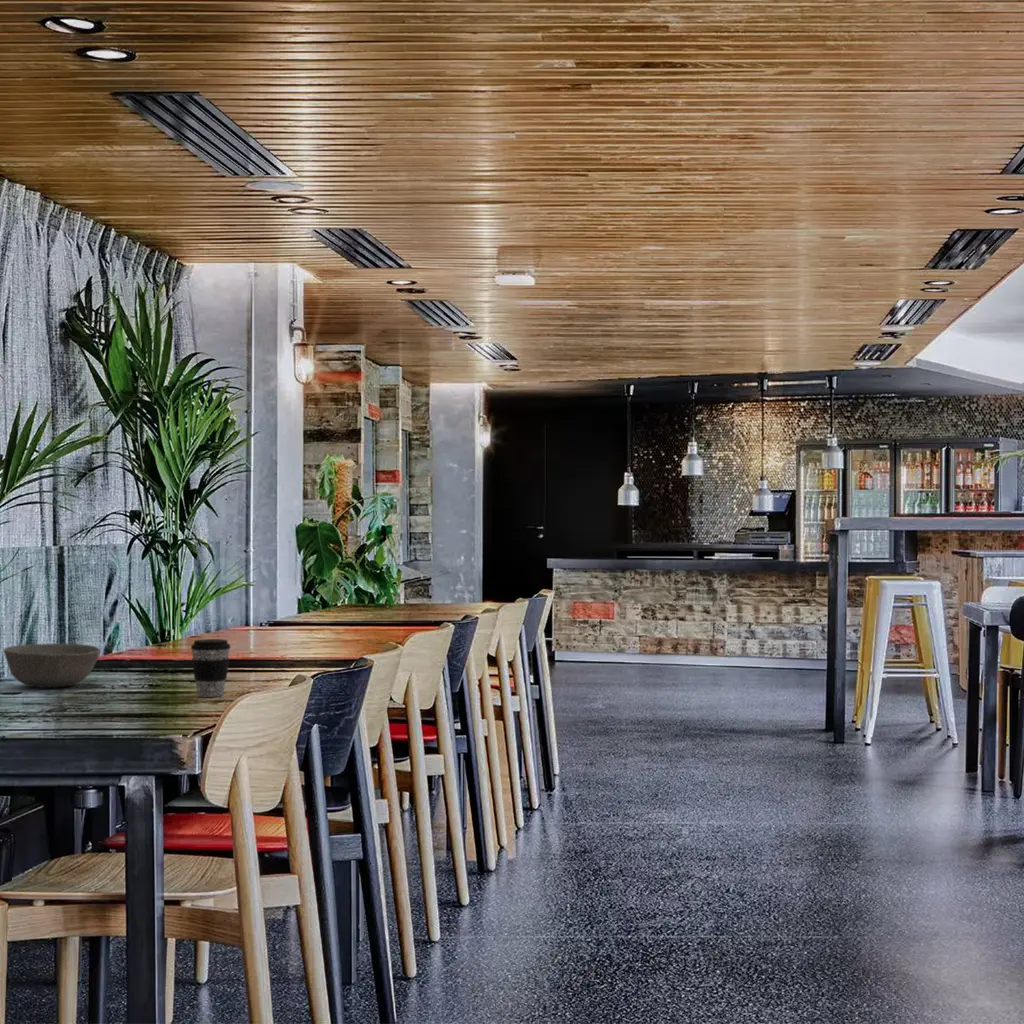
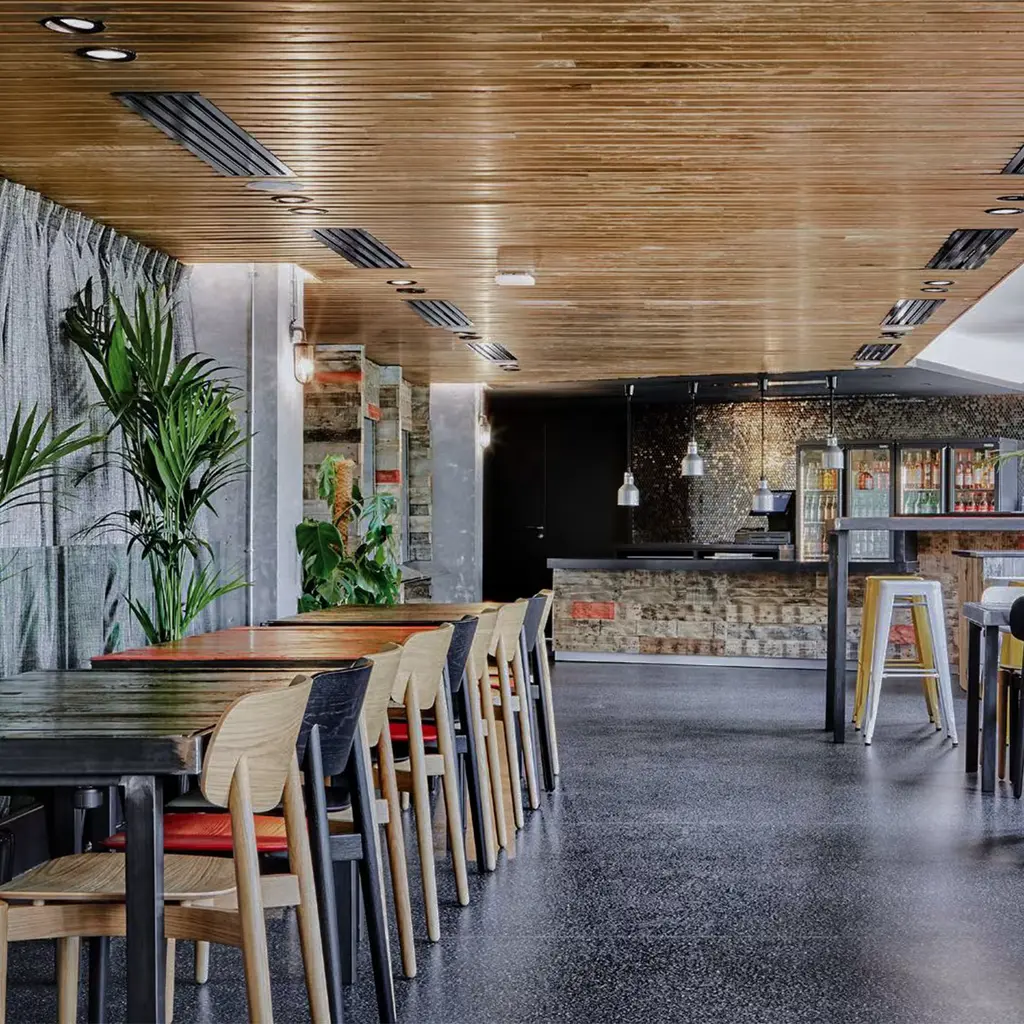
- coffee cup [190,638,231,698]
- bowl [3,642,101,688]
